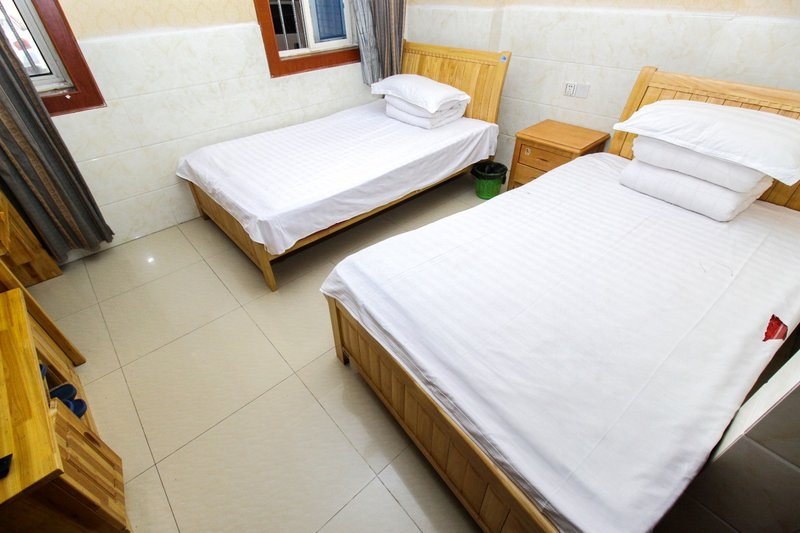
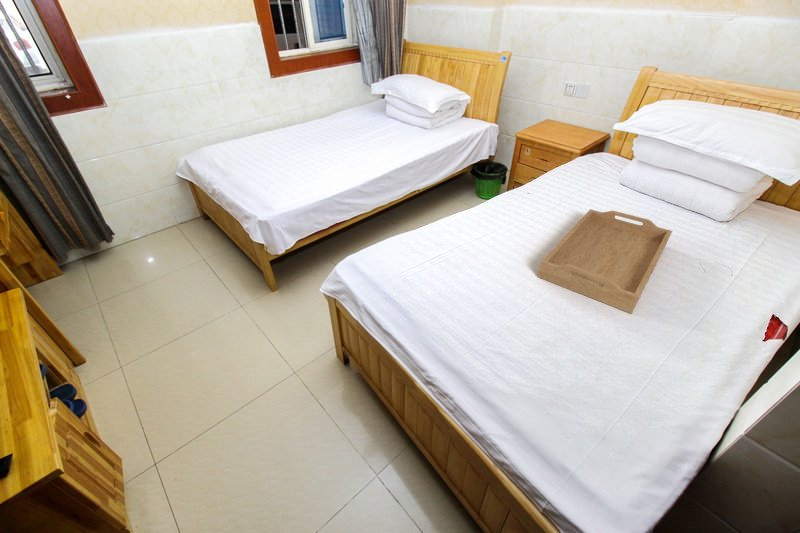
+ serving tray [537,208,673,315]
